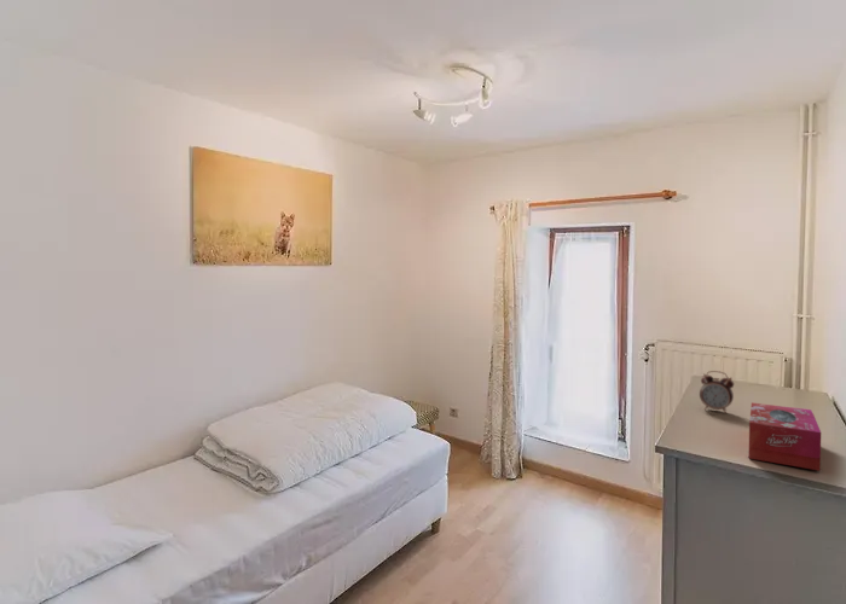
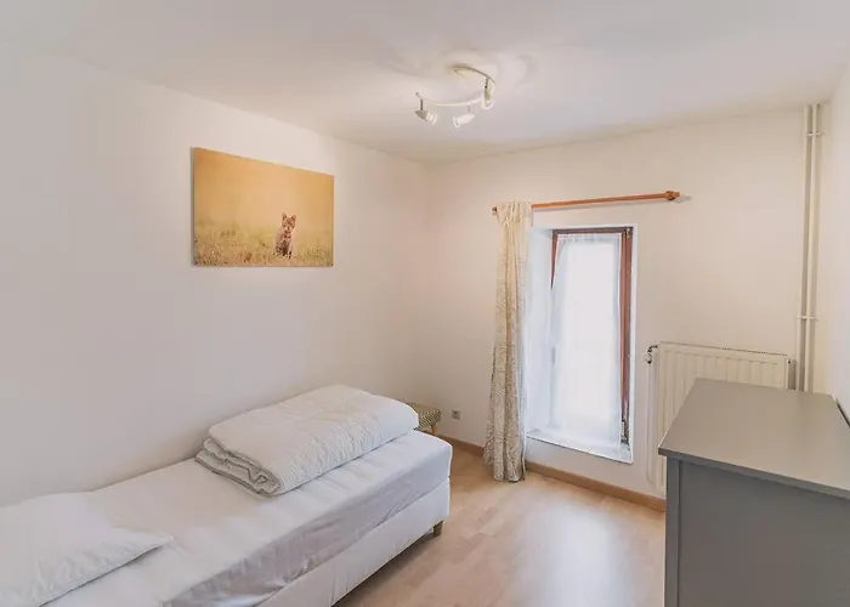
- alarm clock [699,370,735,414]
- tissue box [747,401,822,471]
